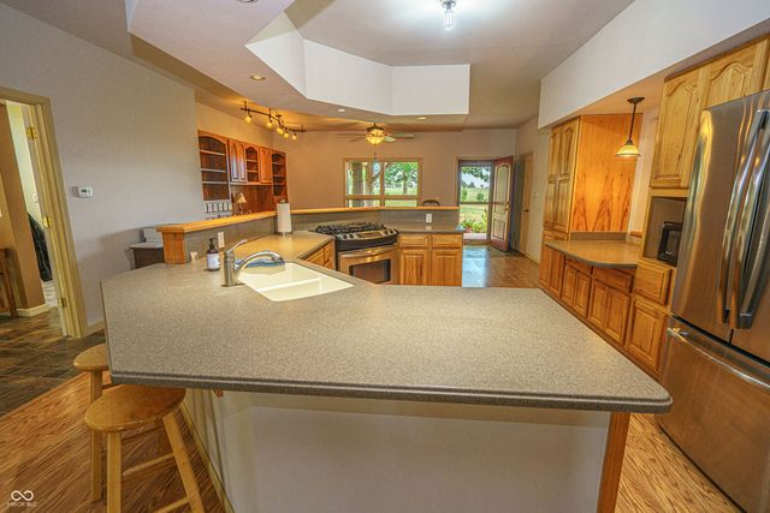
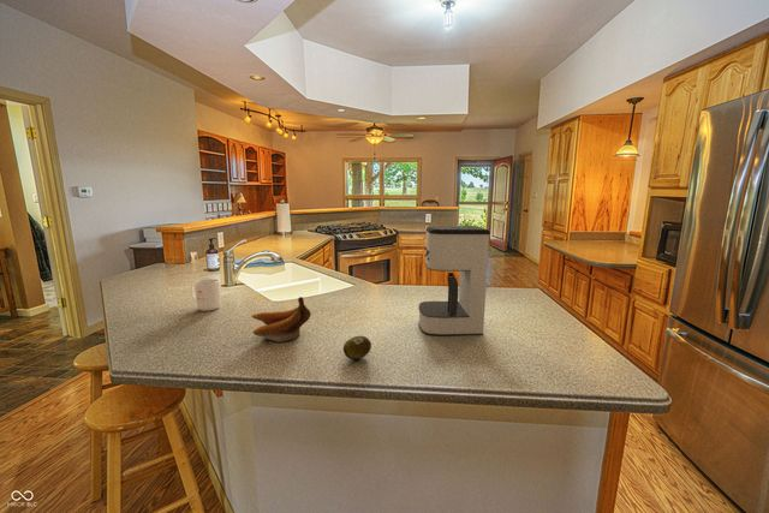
+ coffee maker [417,225,491,338]
+ mug [189,278,222,312]
+ banana [250,296,312,344]
+ fruit [342,335,372,360]
